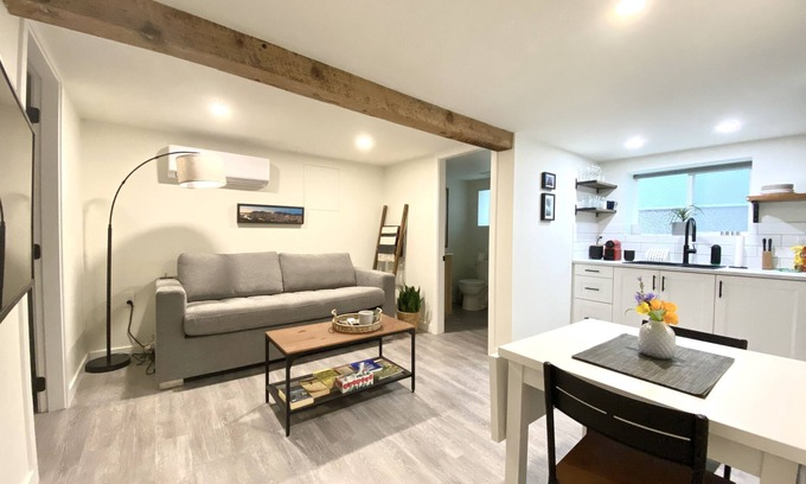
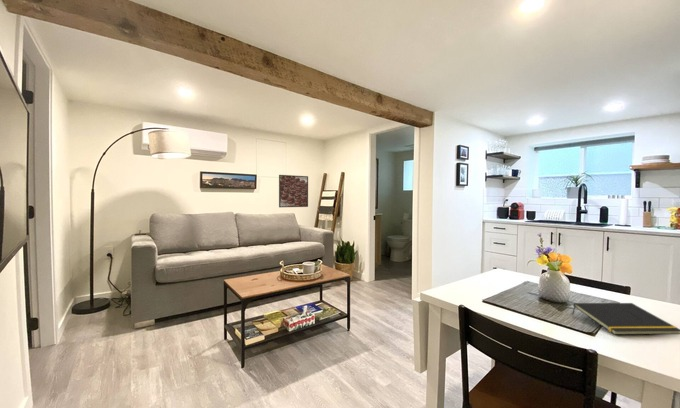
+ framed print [278,174,309,208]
+ notepad [571,302,680,336]
